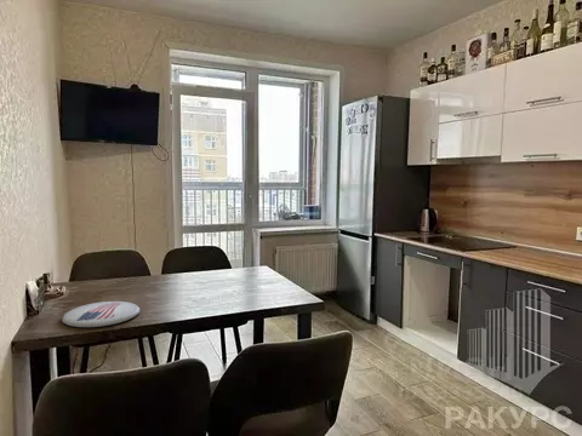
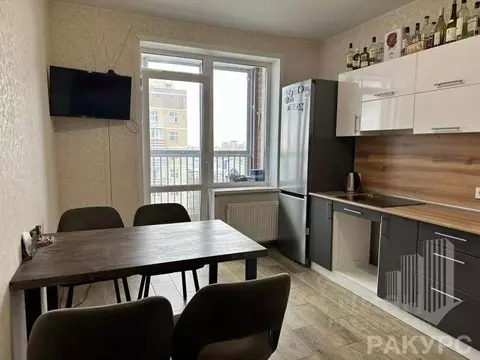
- plate [61,300,141,328]
